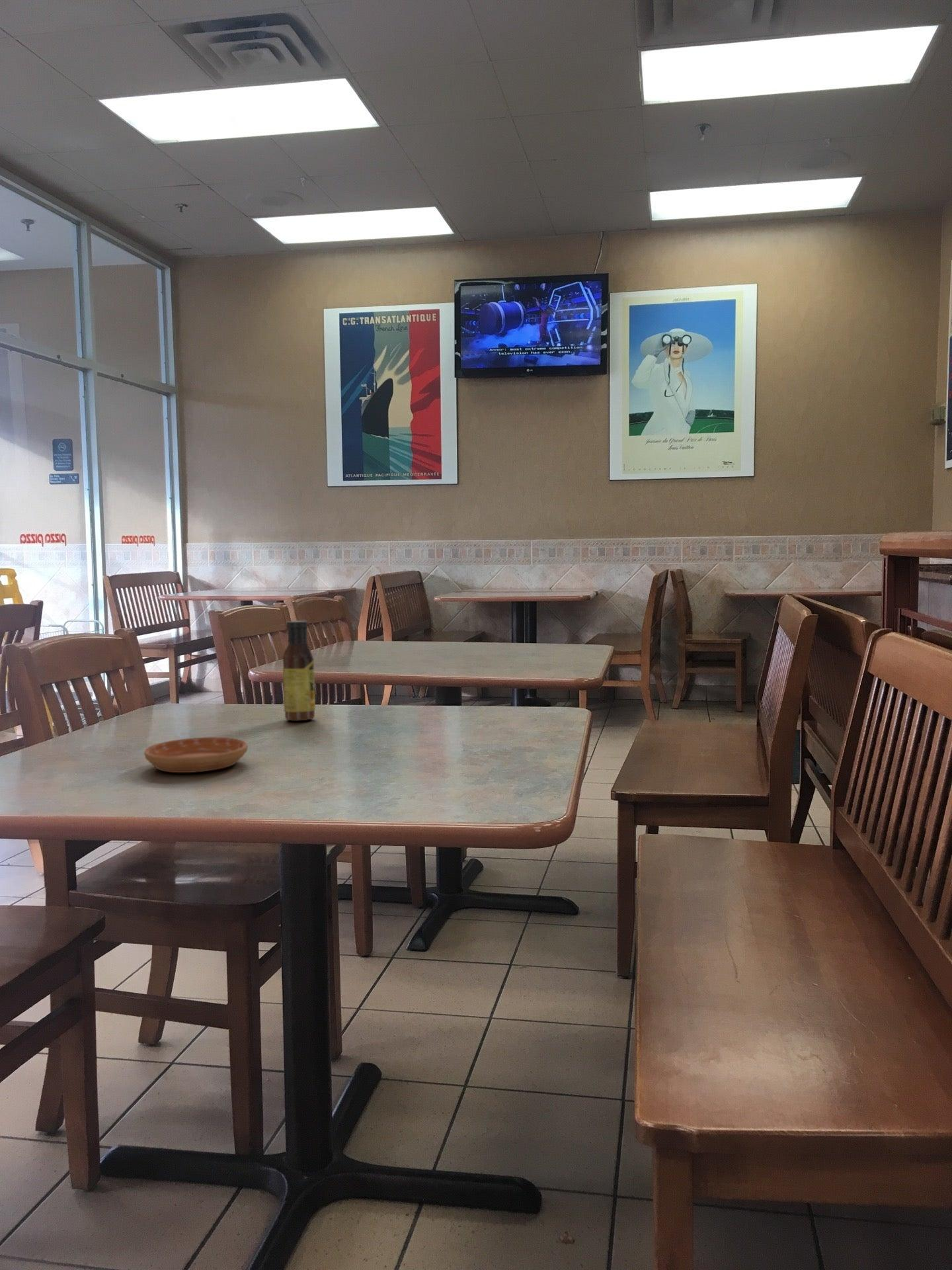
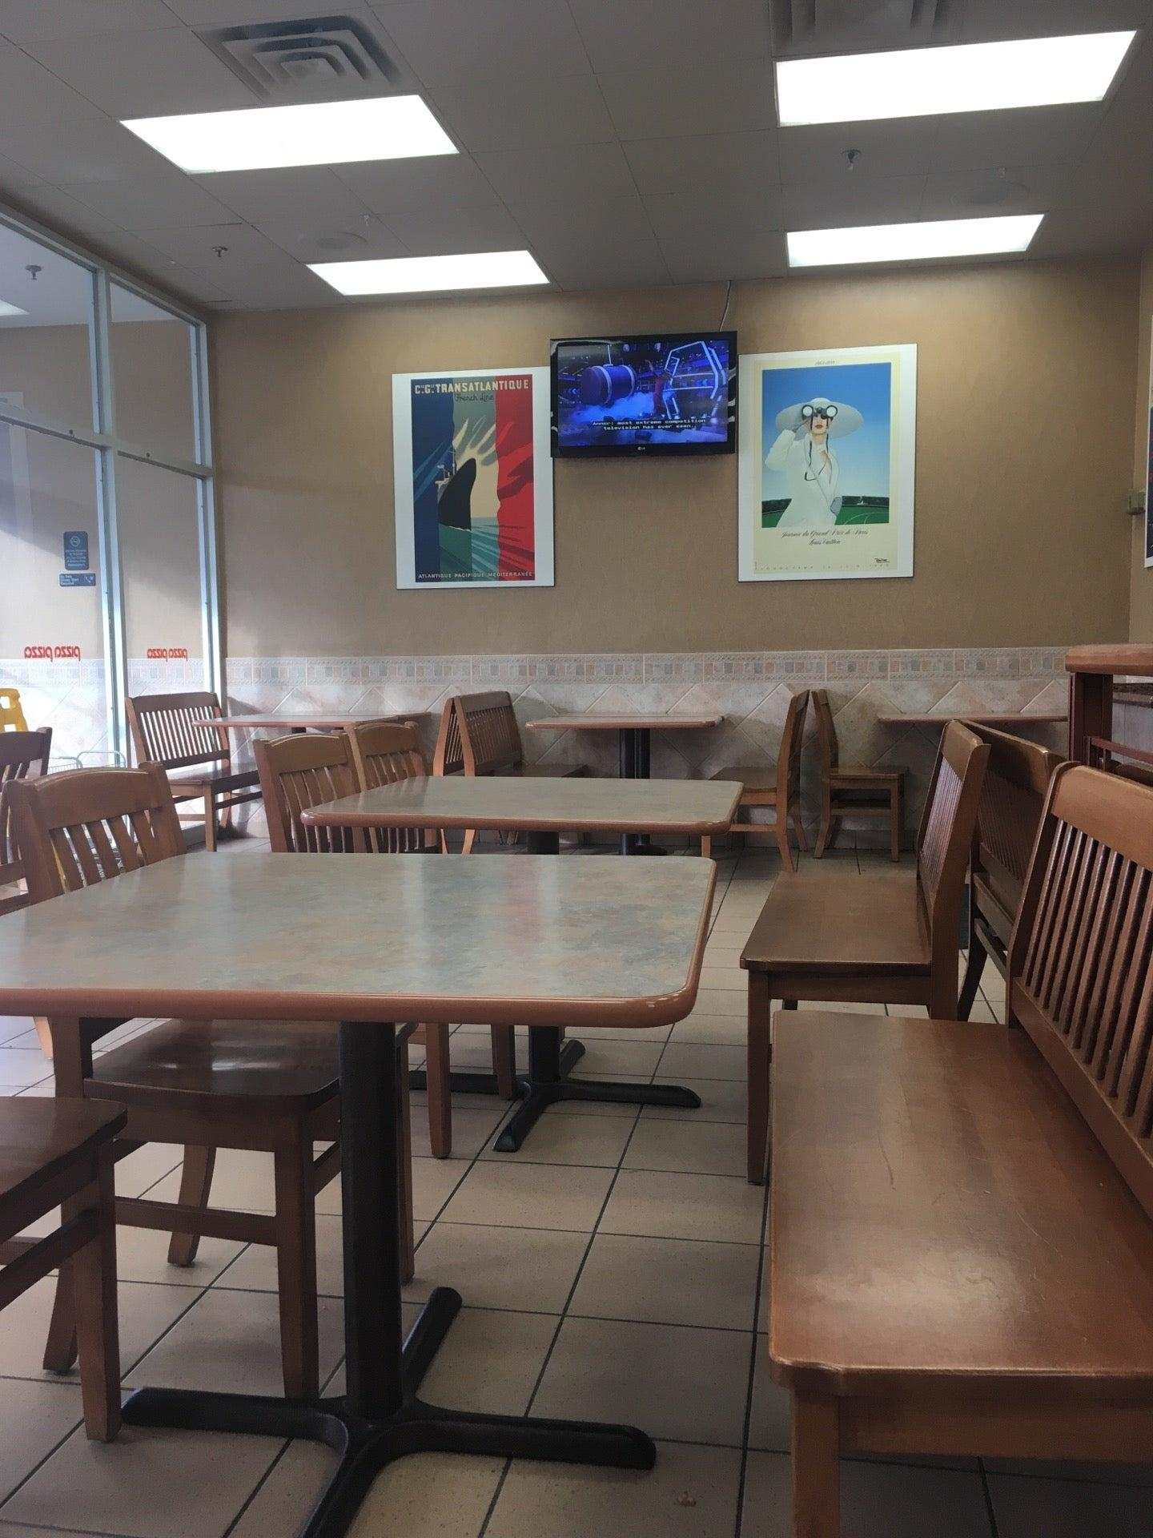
- sauce bottle [282,620,316,722]
- saucer [143,736,249,773]
